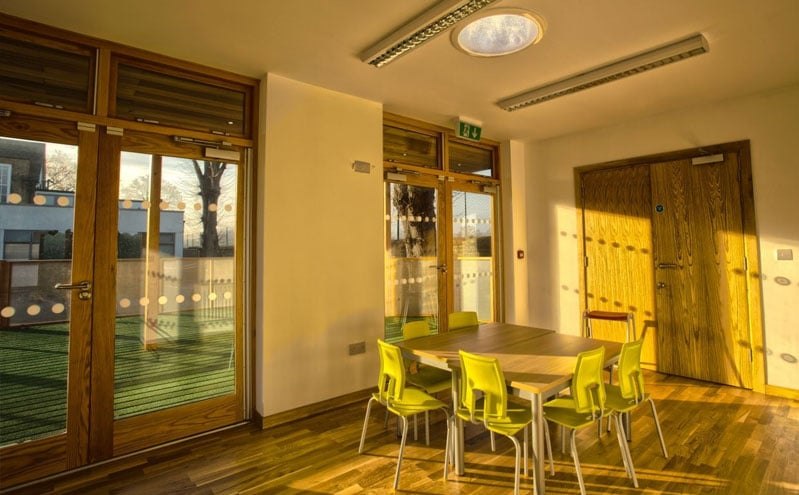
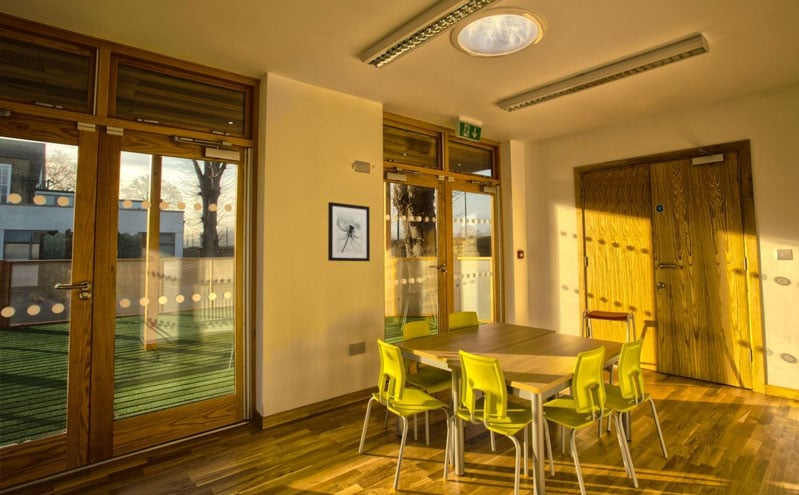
+ wall art [327,201,371,262]
